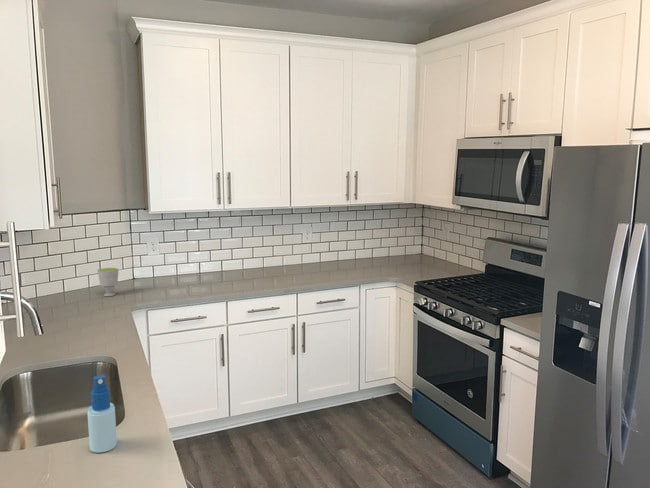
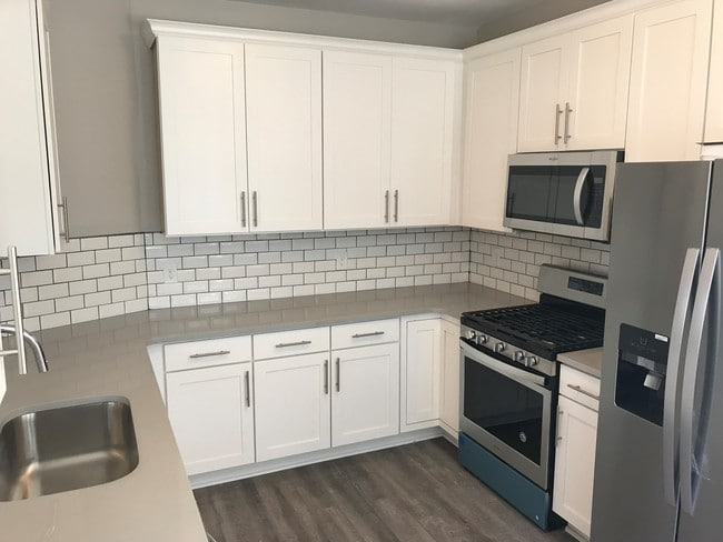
- spray bottle [86,374,118,454]
- cup [96,267,120,297]
